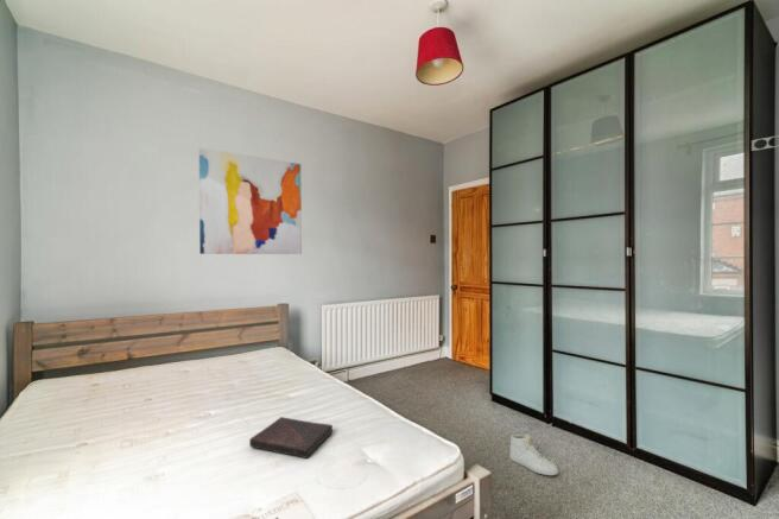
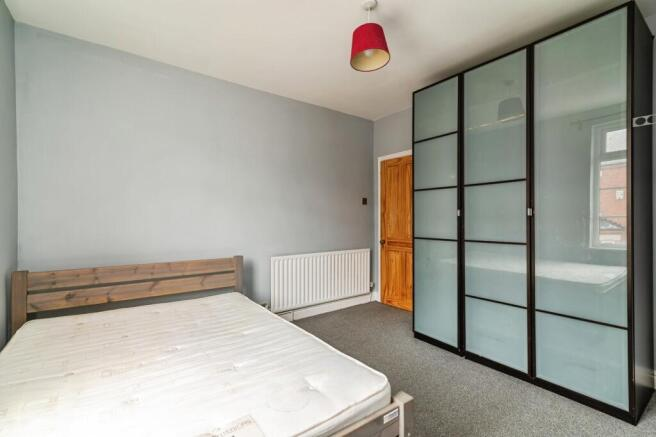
- wall art [198,146,303,255]
- sneaker [508,433,559,476]
- book [248,416,334,460]
